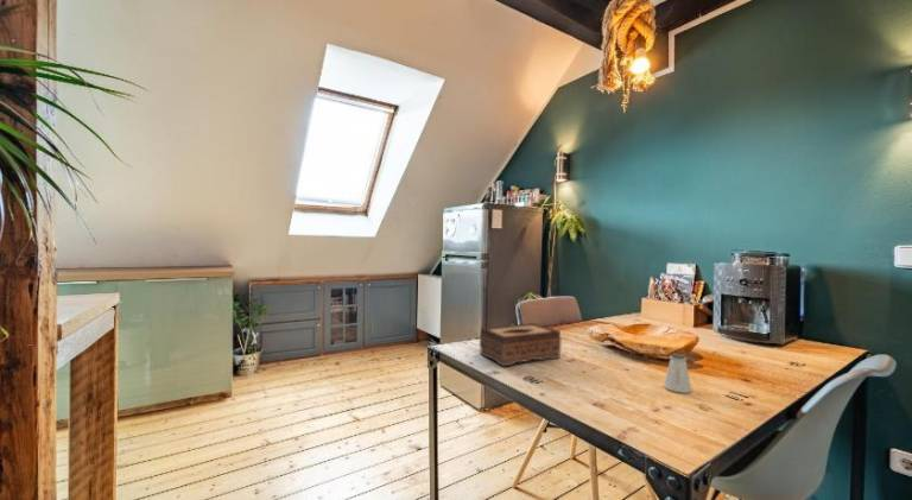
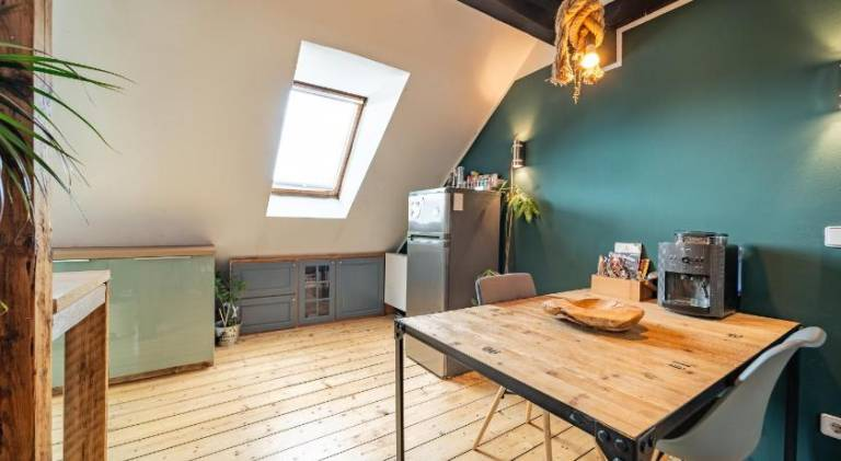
- tissue box [479,322,562,367]
- saltshaker [663,353,692,394]
